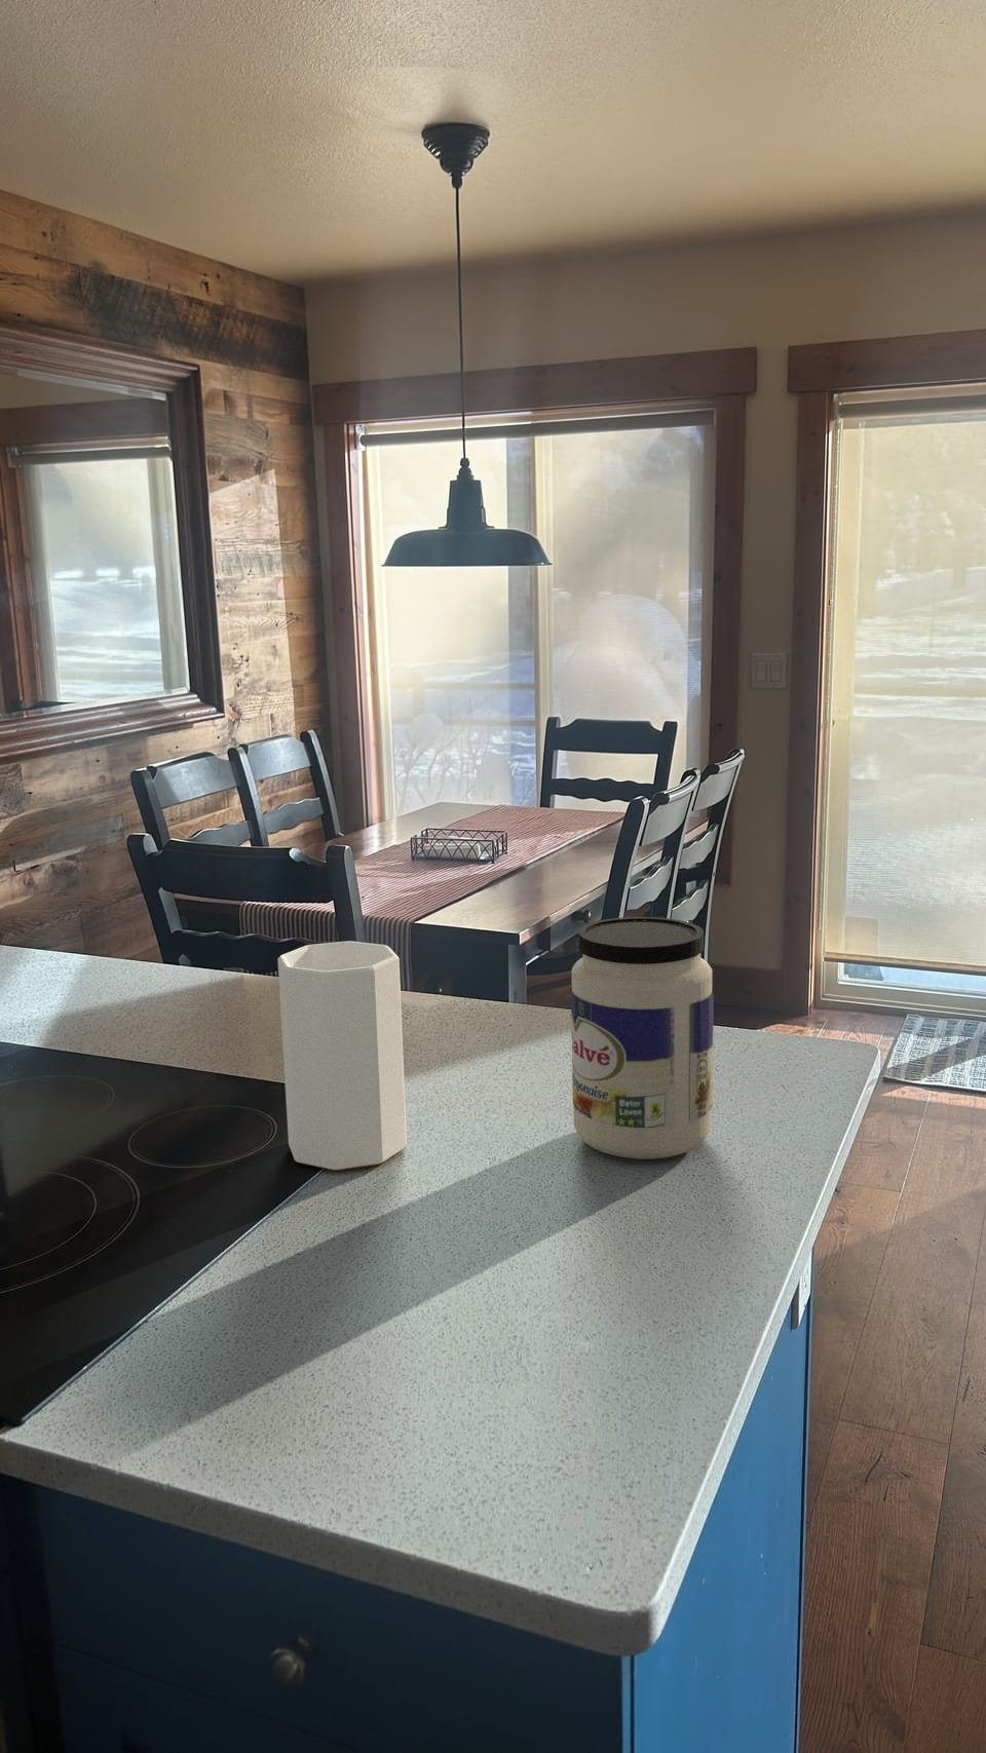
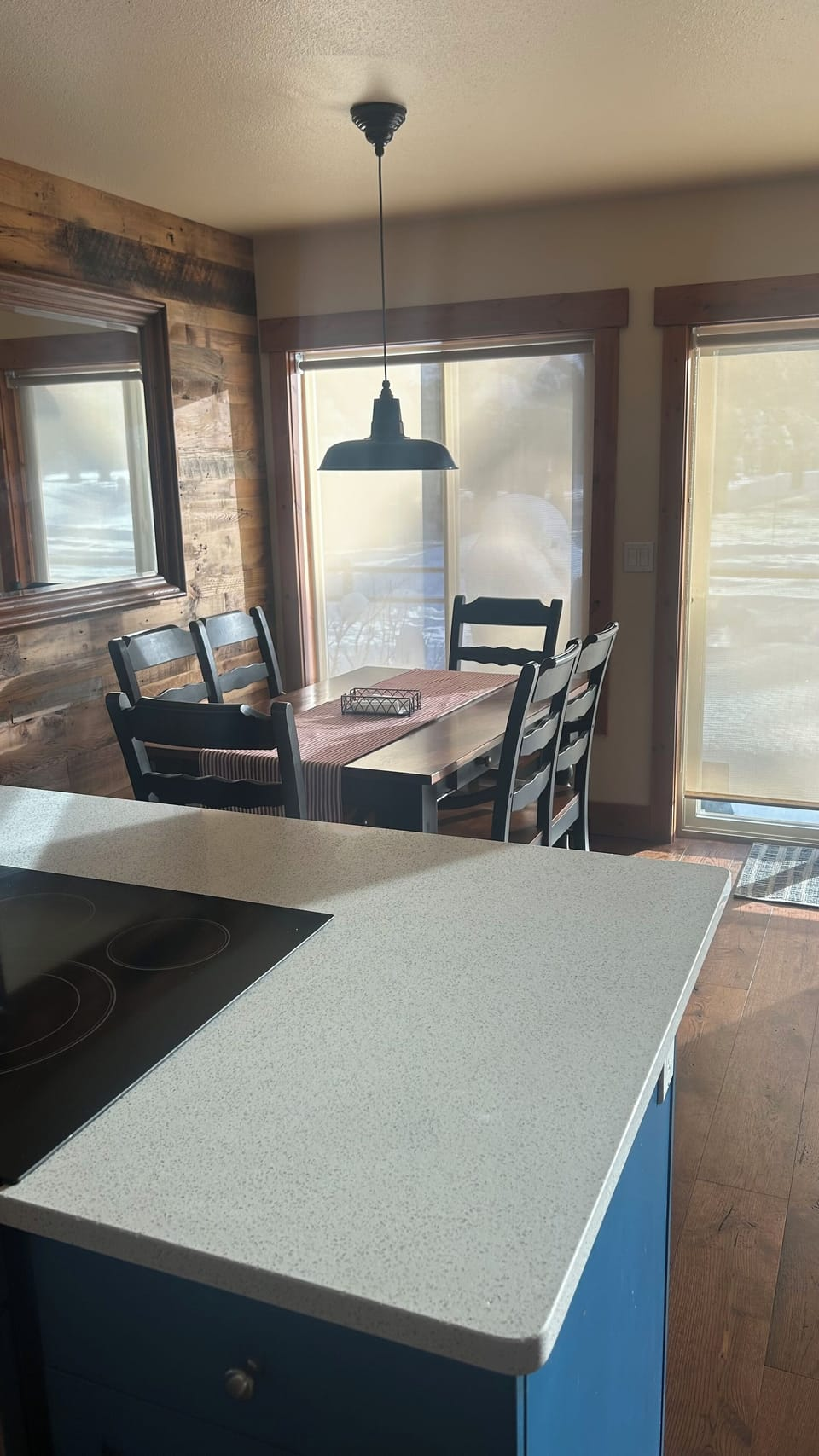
- jar [569,916,715,1161]
- cup [276,940,408,1171]
